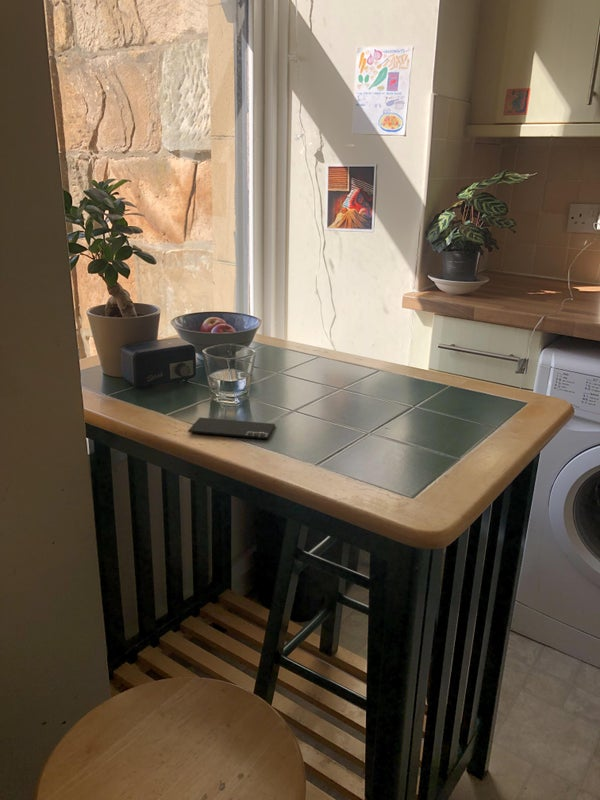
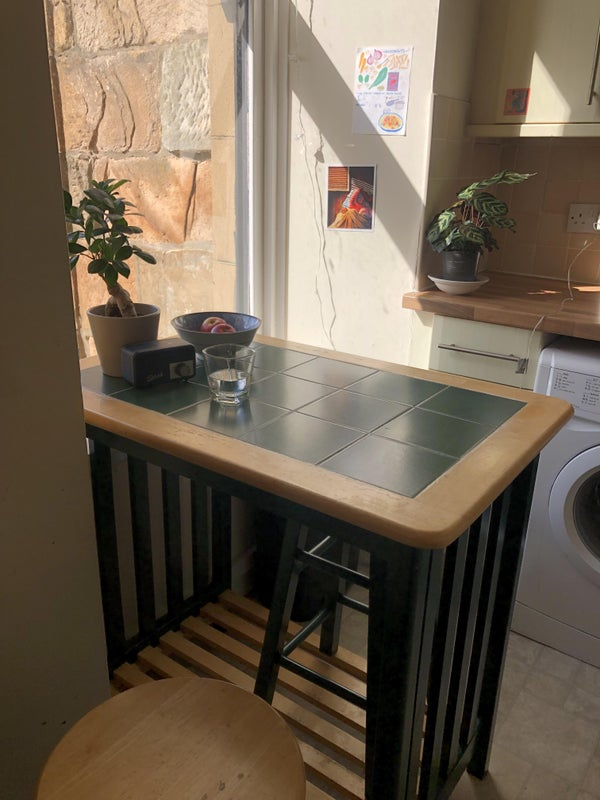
- smartphone [187,416,276,440]
